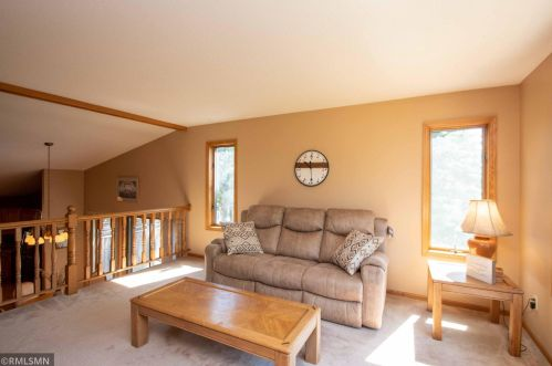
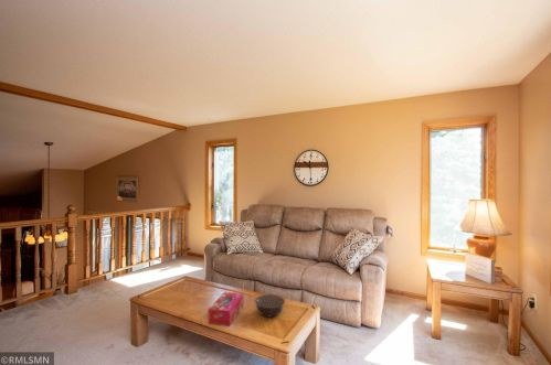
+ tissue box [206,291,244,328]
+ bowl [254,293,286,319]
